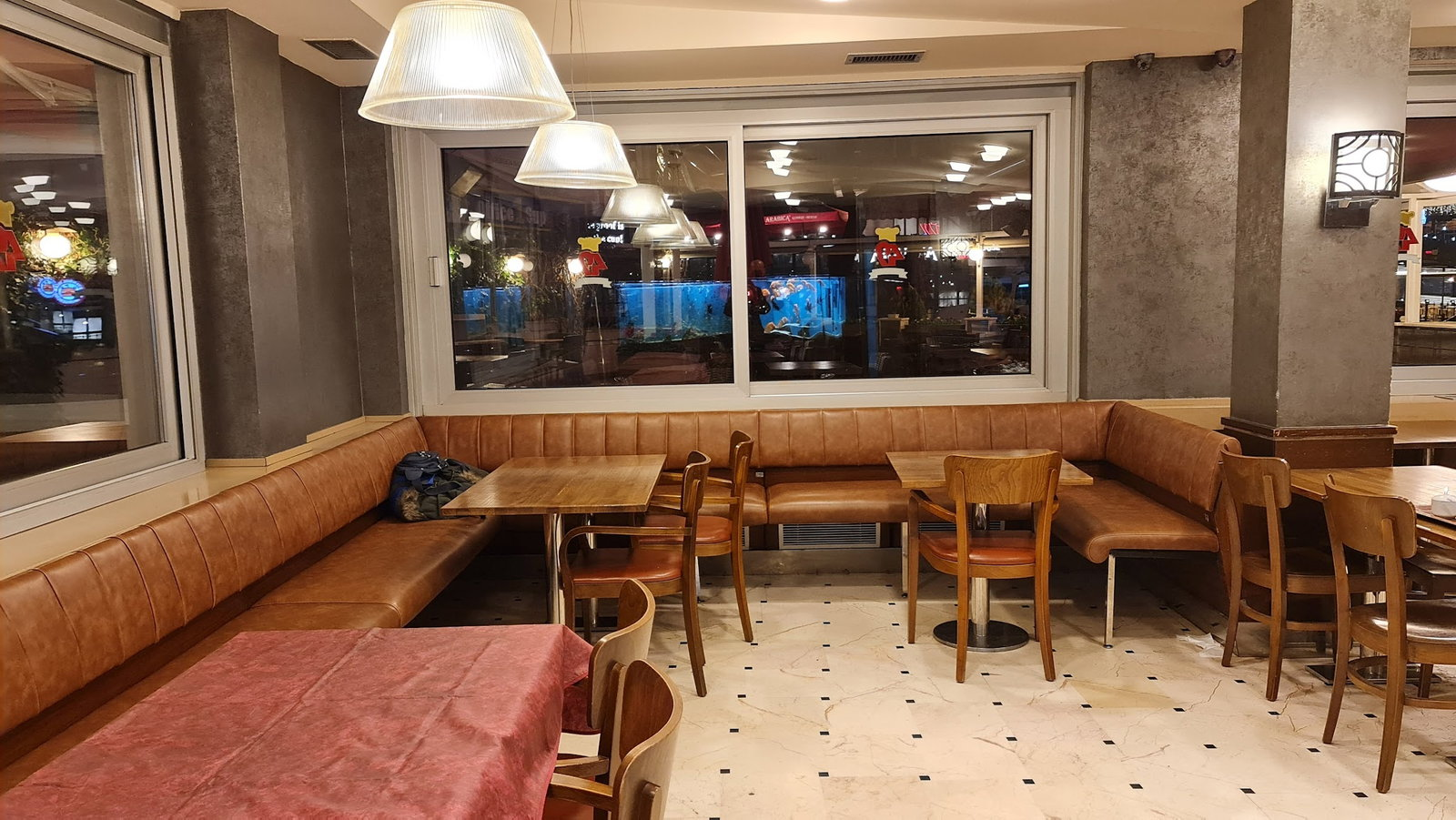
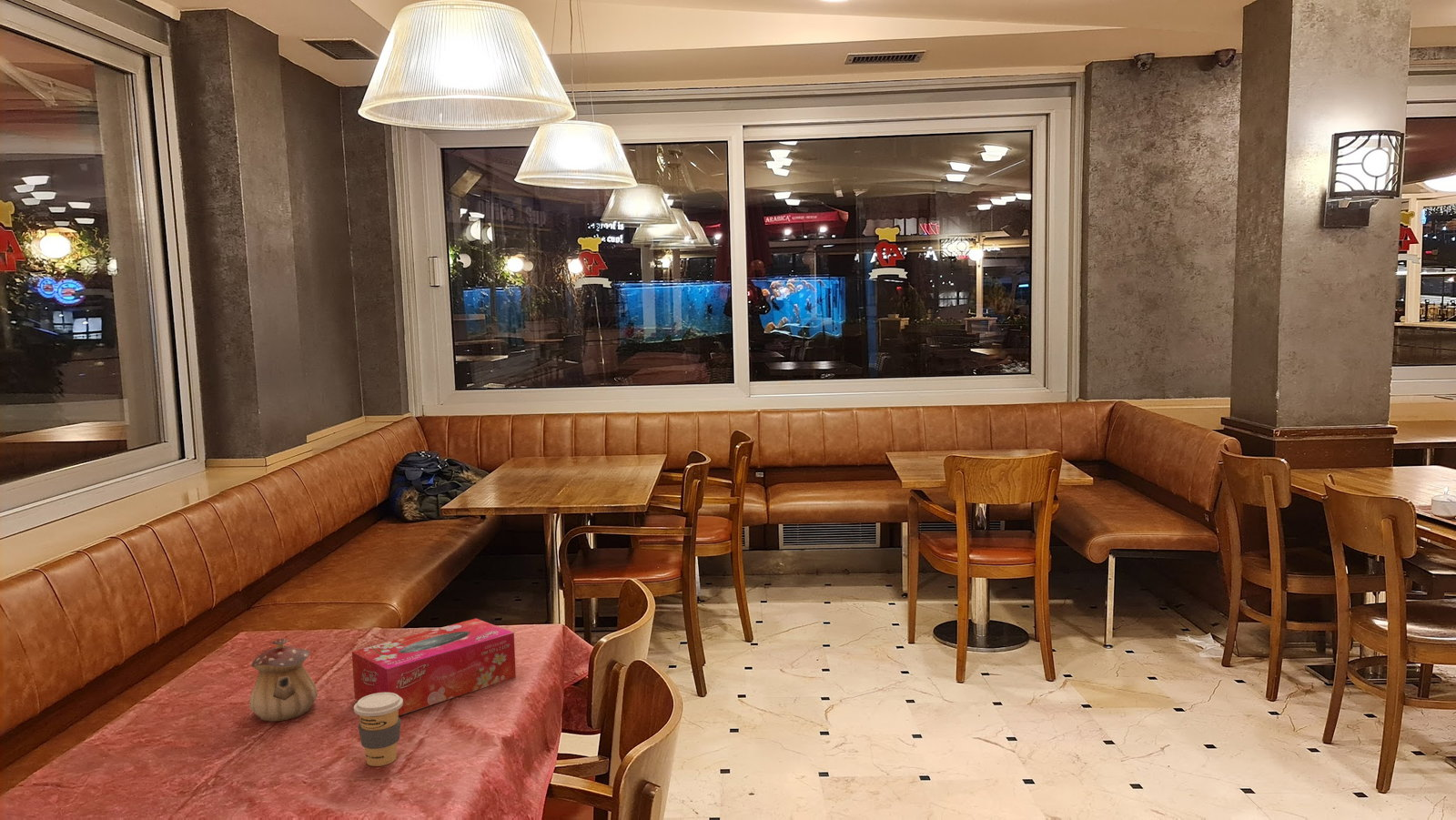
+ tissue box [351,618,517,716]
+ coffee cup [353,693,403,767]
+ teapot [248,637,319,723]
